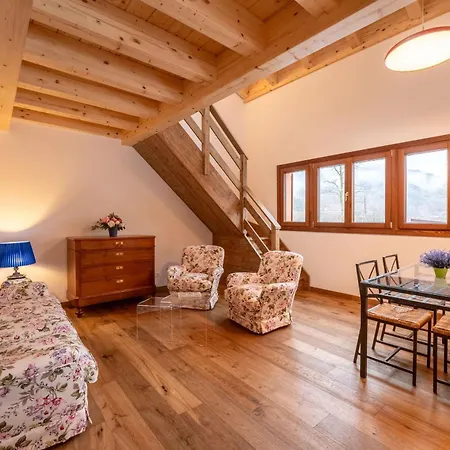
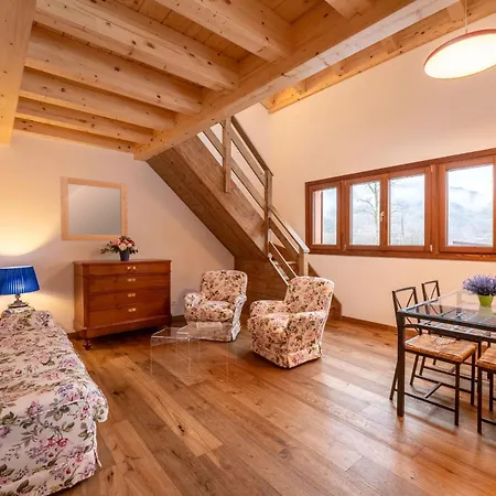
+ home mirror [60,175,129,241]
